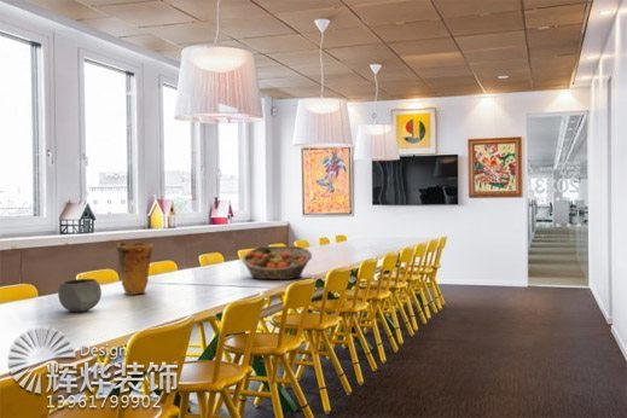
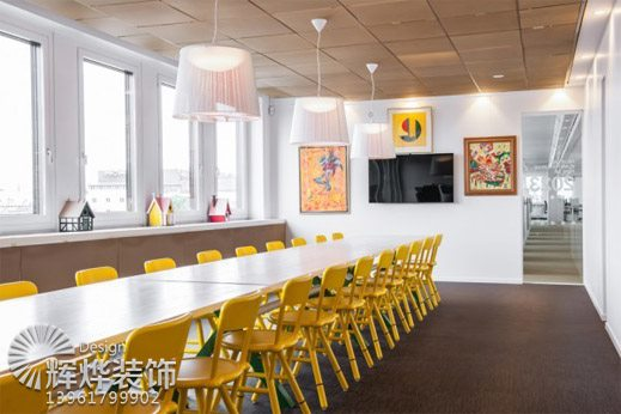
- bowl [57,278,103,313]
- vase [115,242,153,296]
- fruit basket [240,245,313,280]
